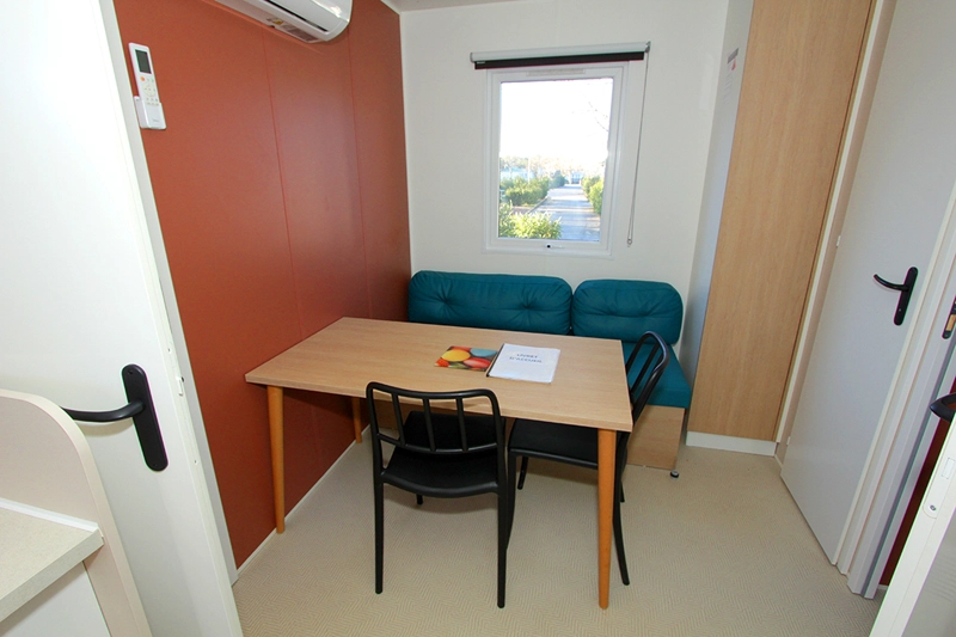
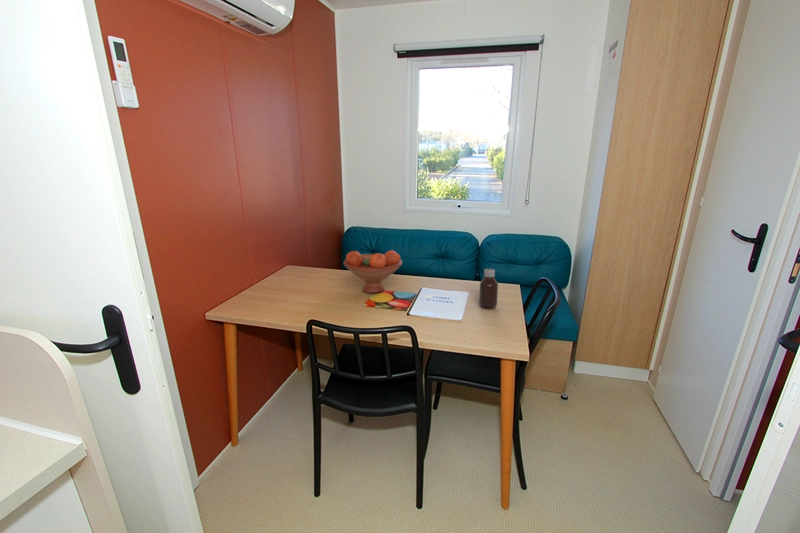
+ fruit bowl [343,249,403,294]
+ bottle [478,268,499,309]
